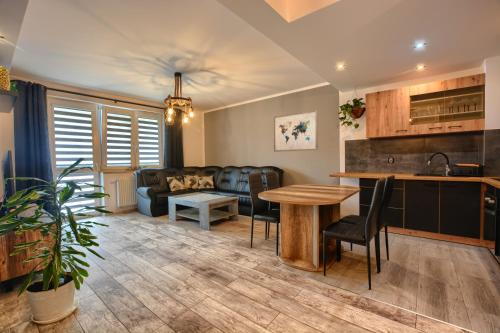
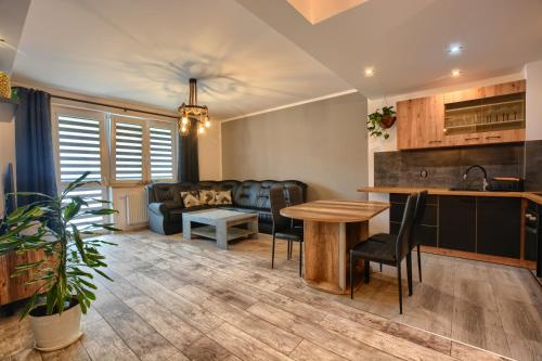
- wall art [273,109,319,153]
